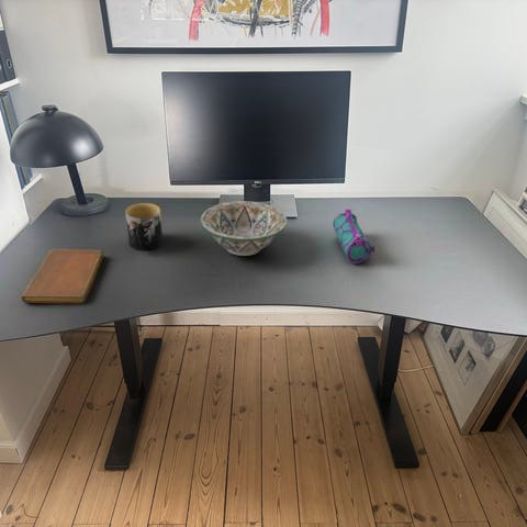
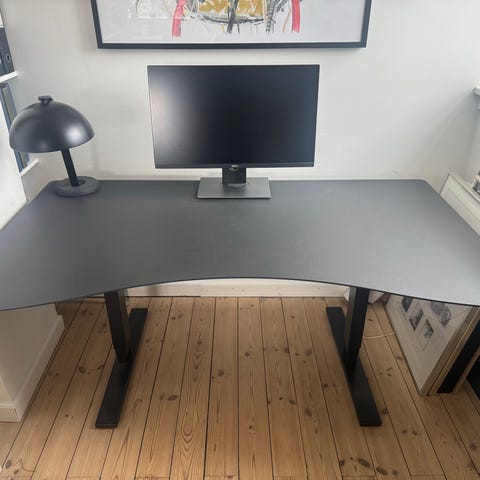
- mug [124,202,164,251]
- decorative bowl [200,200,288,257]
- notebook [21,248,104,304]
- pencil case [332,209,375,265]
